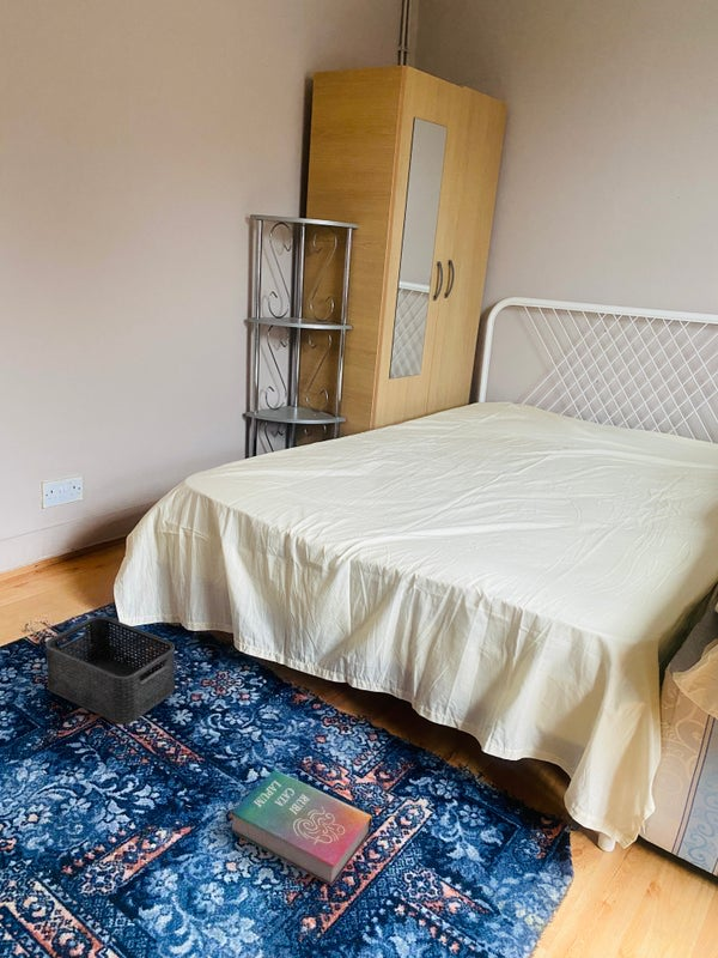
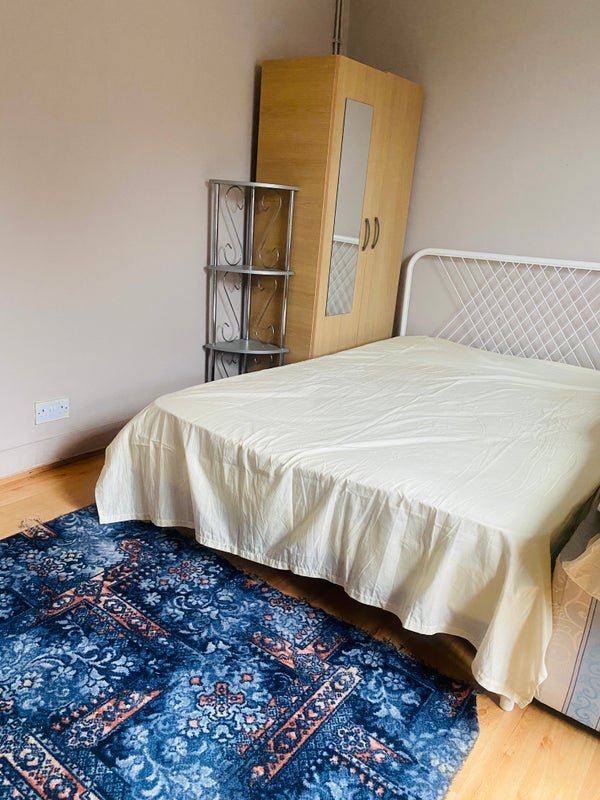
- storage bin [44,616,176,724]
- book [230,769,373,887]
